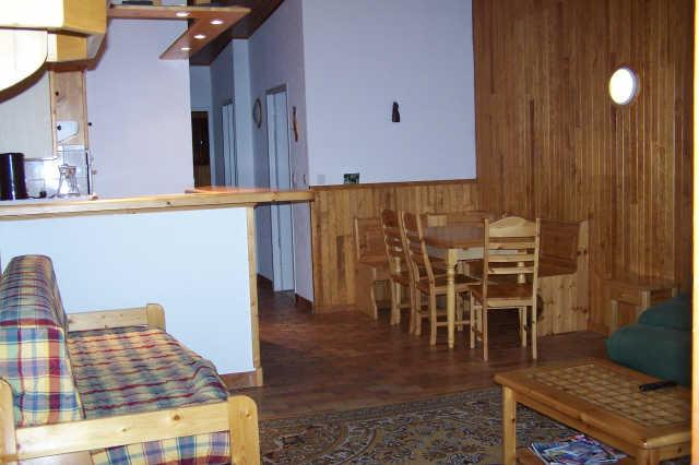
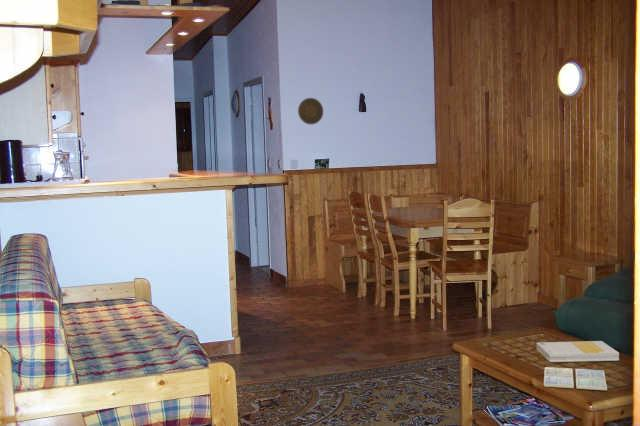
+ book [535,340,620,363]
+ drink coaster [543,366,608,391]
+ decorative plate [297,97,324,126]
